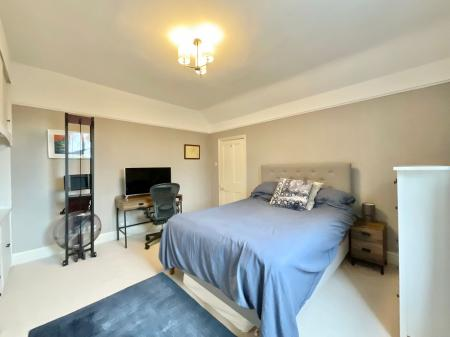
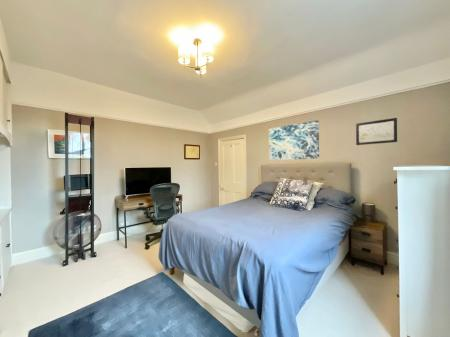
+ wall art [355,117,398,146]
+ wall art [268,119,320,161]
